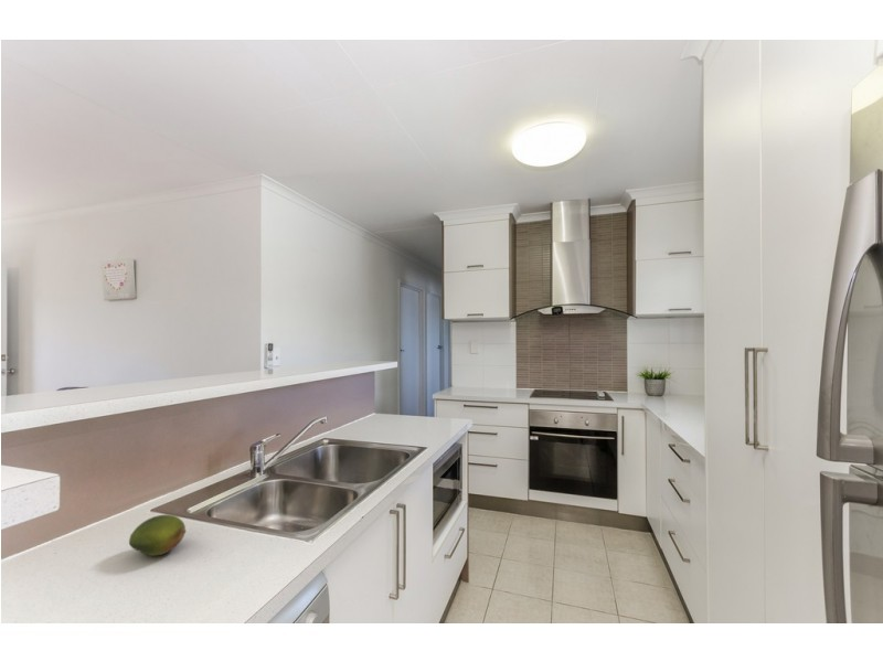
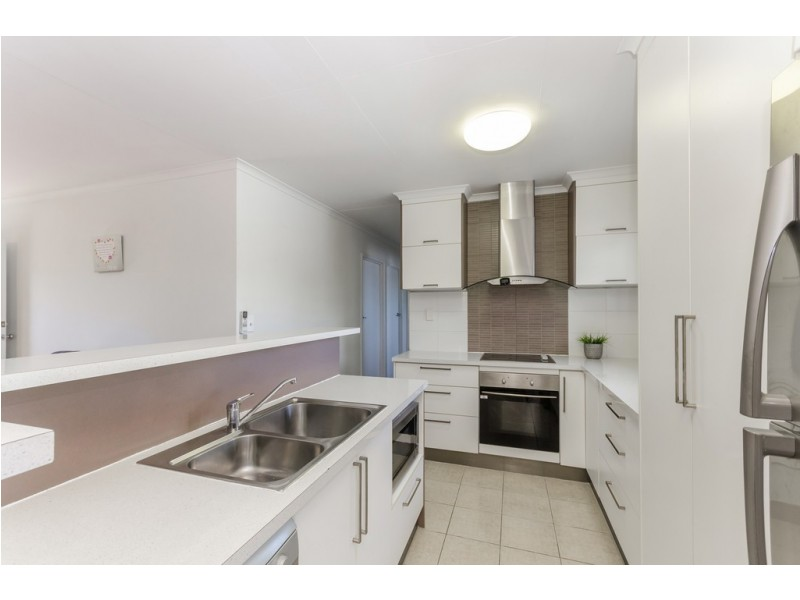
- fruit [128,514,187,557]
